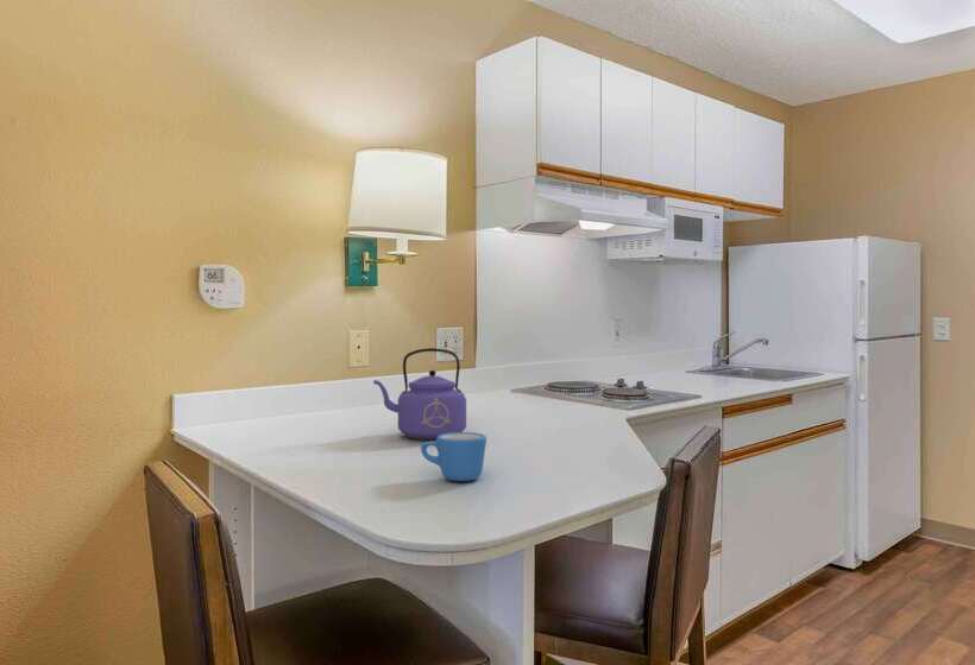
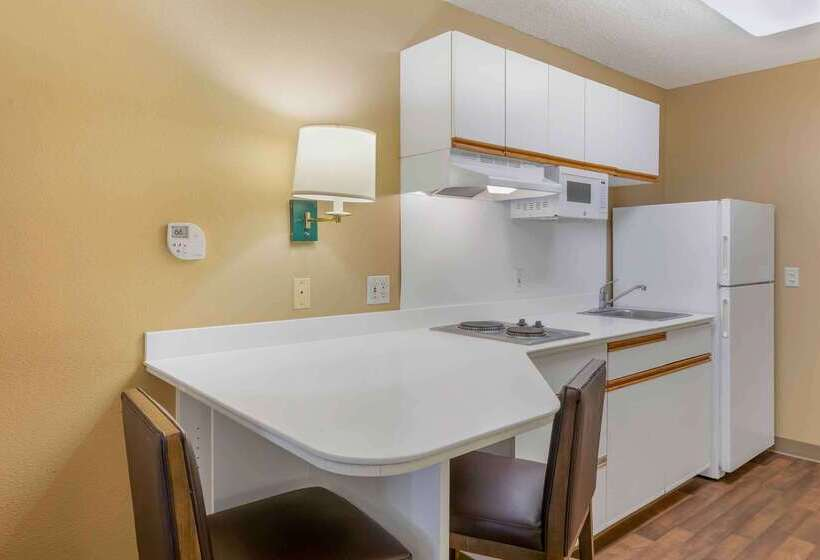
- kettle [372,347,467,441]
- mug [420,431,488,482]
